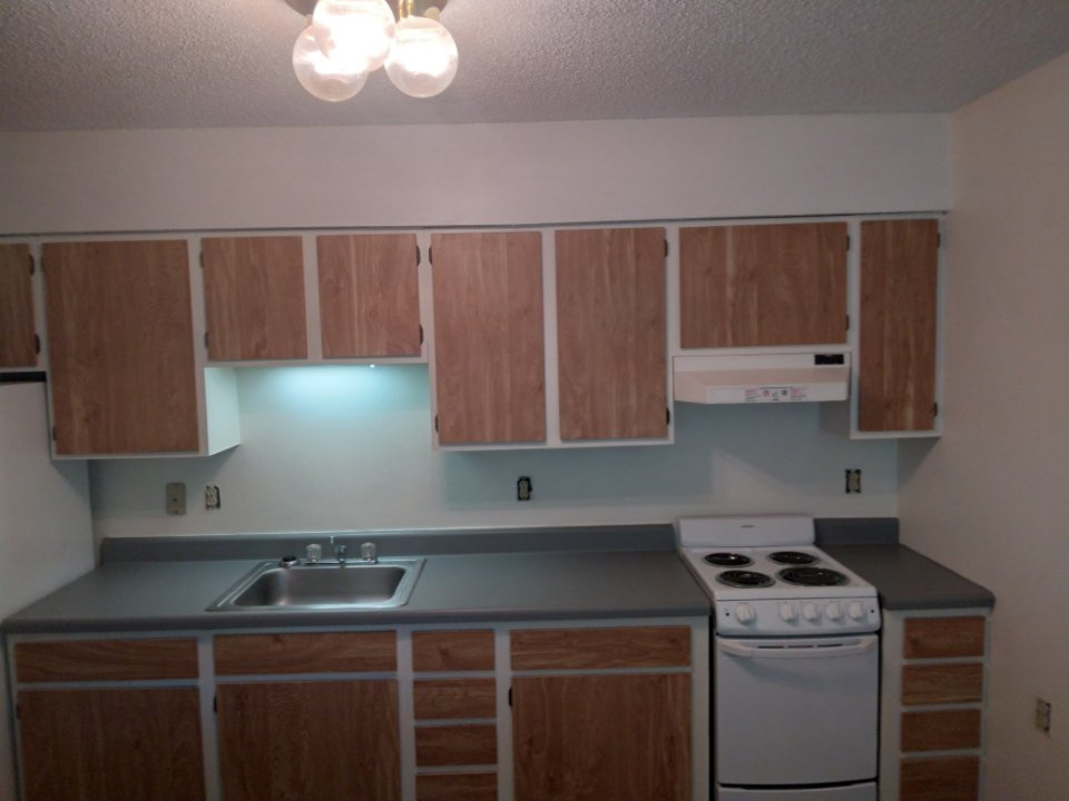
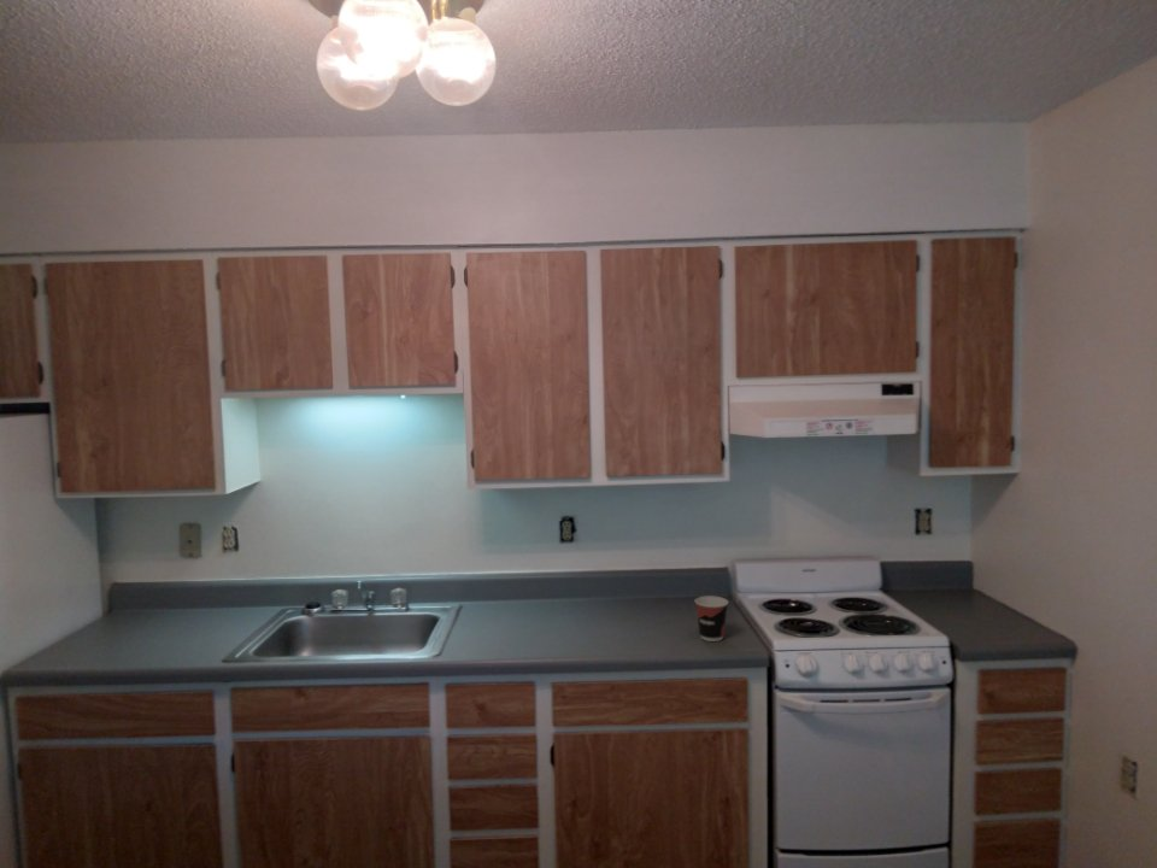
+ cup [694,594,729,643]
